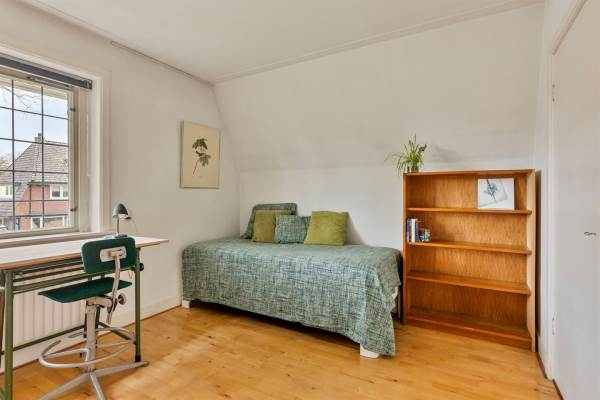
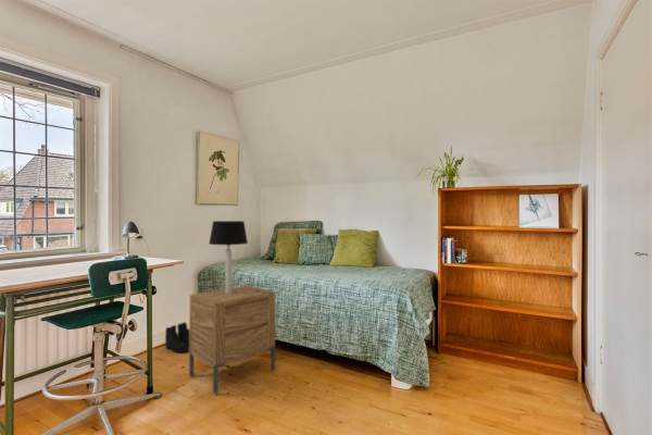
+ table lamp [208,220,249,294]
+ boots [164,321,189,353]
+ nightstand [188,284,276,395]
